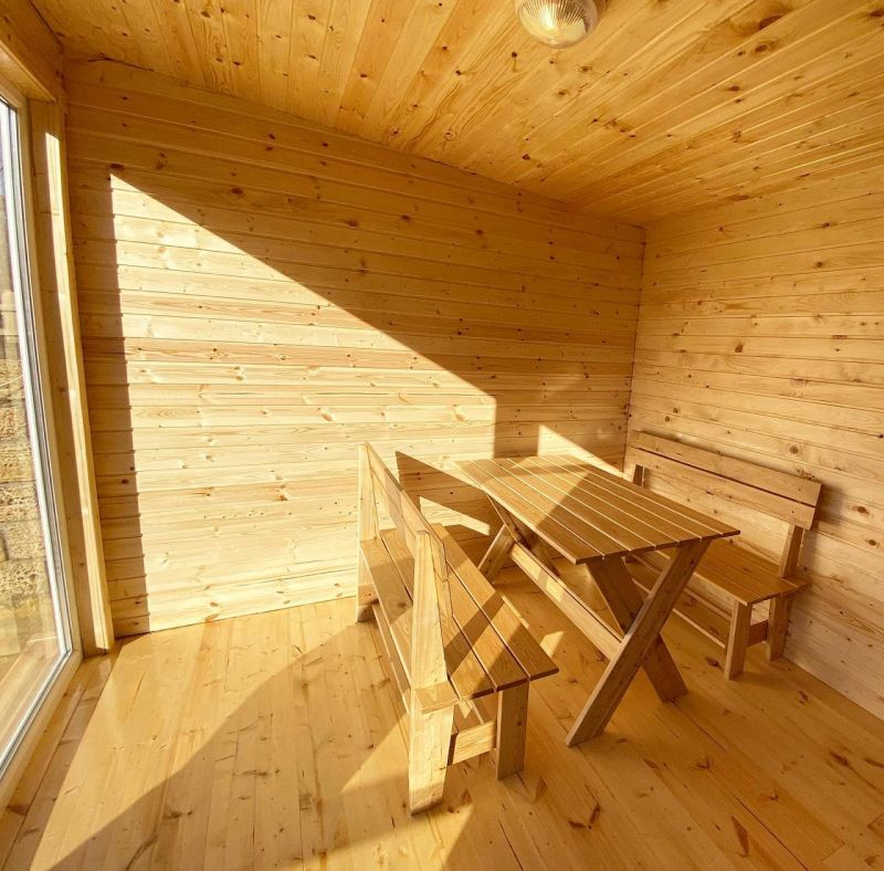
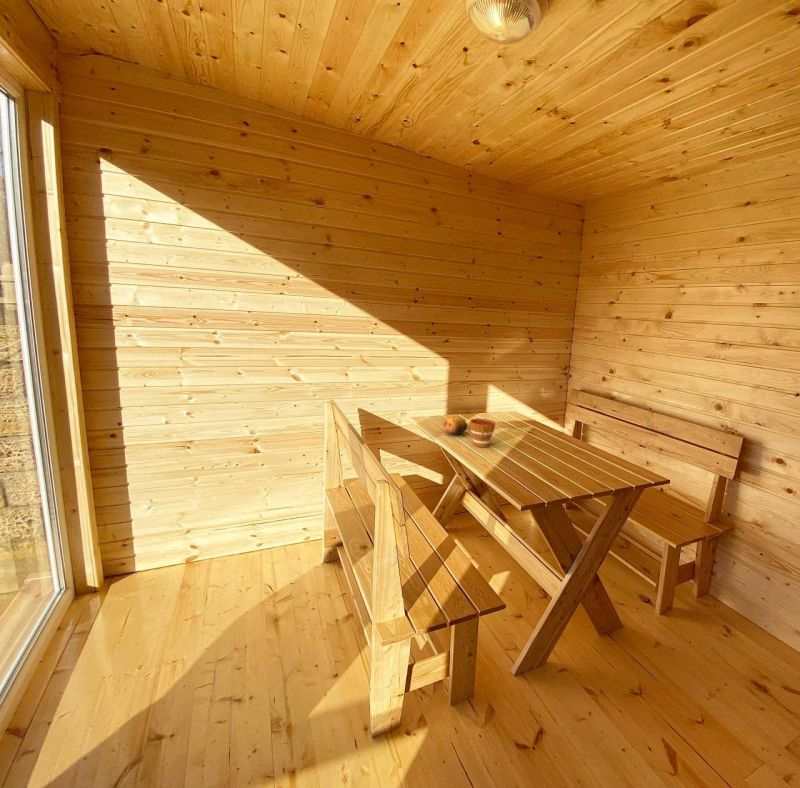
+ cup [469,418,497,448]
+ fruit [443,415,468,436]
